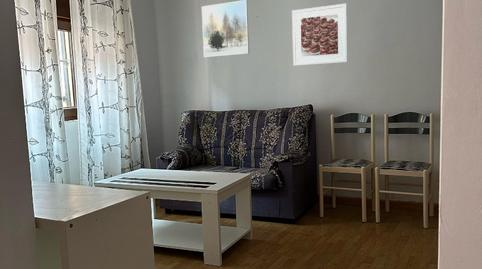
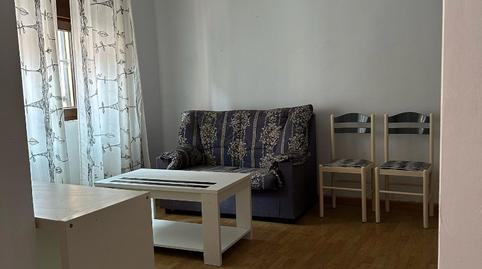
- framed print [201,0,250,58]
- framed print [291,3,349,67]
